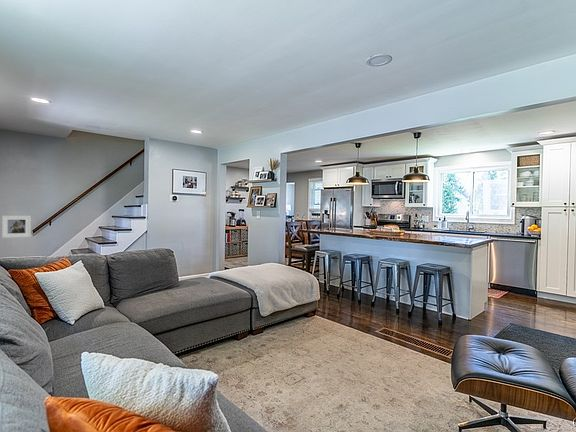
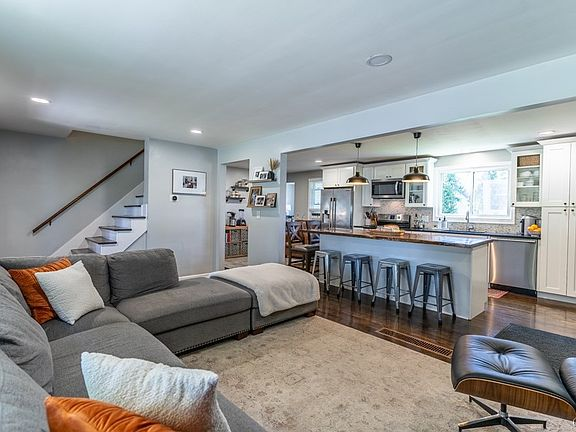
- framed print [1,215,32,239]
